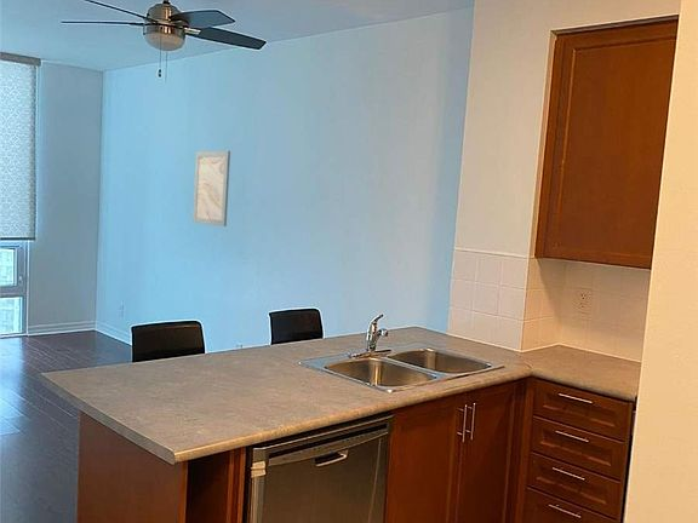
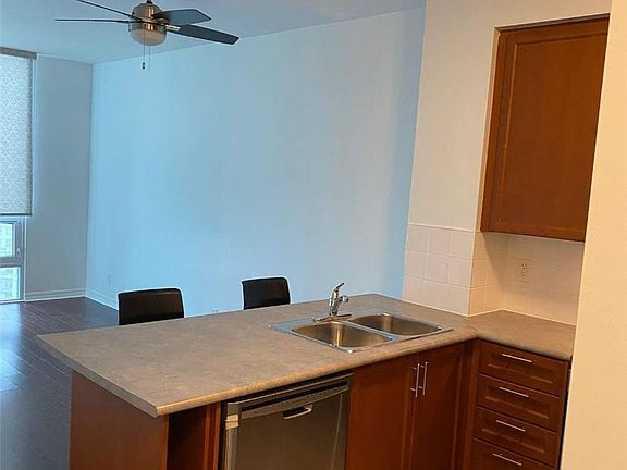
- wall art [191,150,231,228]
